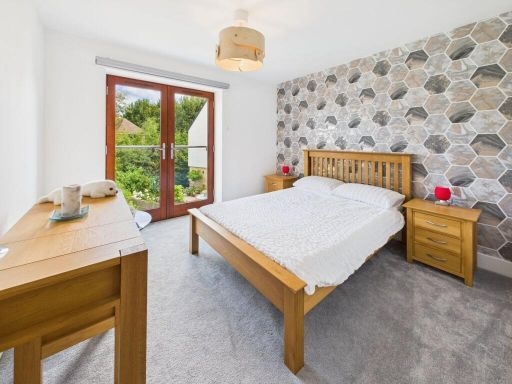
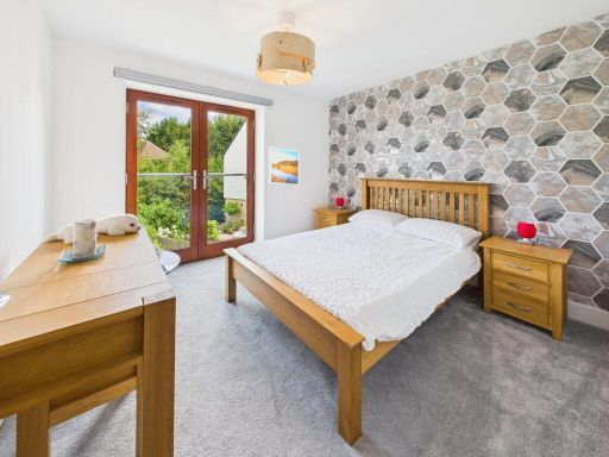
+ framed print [268,145,300,187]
